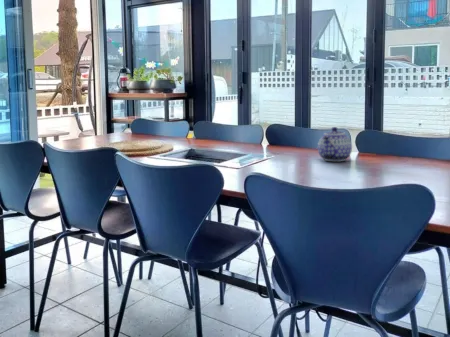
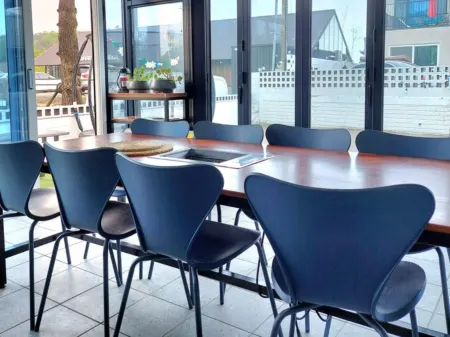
- teapot [317,126,353,162]
